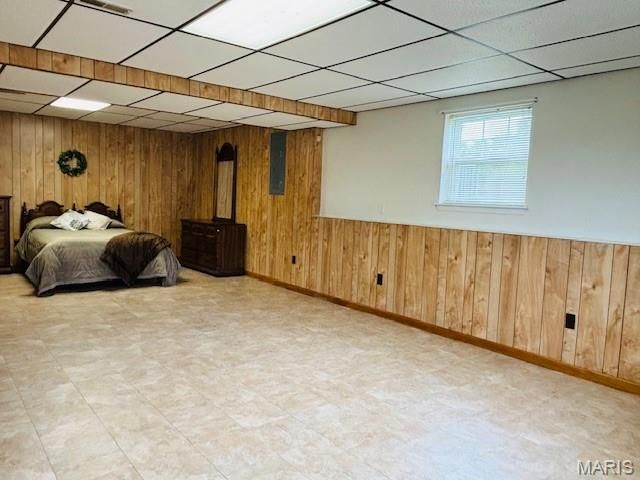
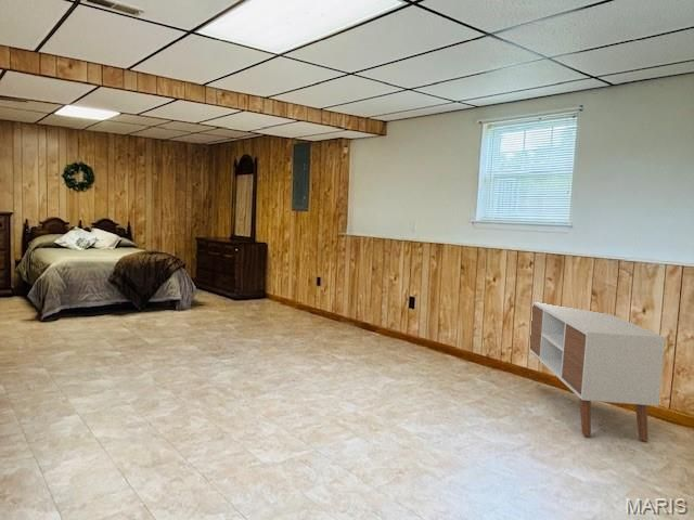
+ tv stand [528,302,666,442]
